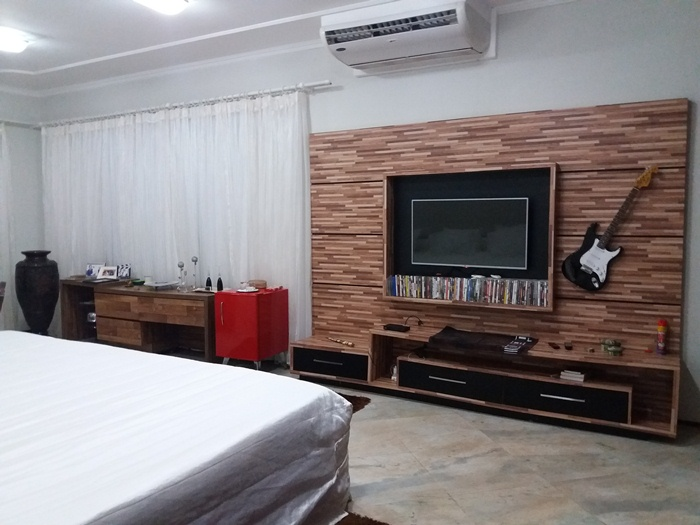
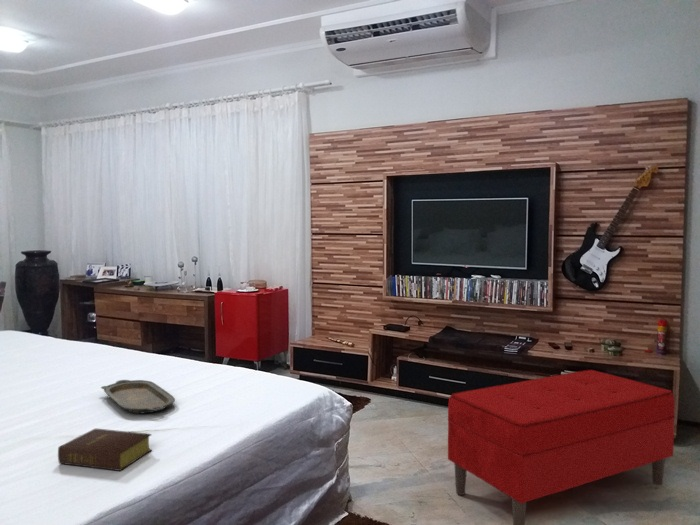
+ serving tray [100,379,176,414]
+ bench [447,369,676,525]
+ bible [57,428,153,472]
